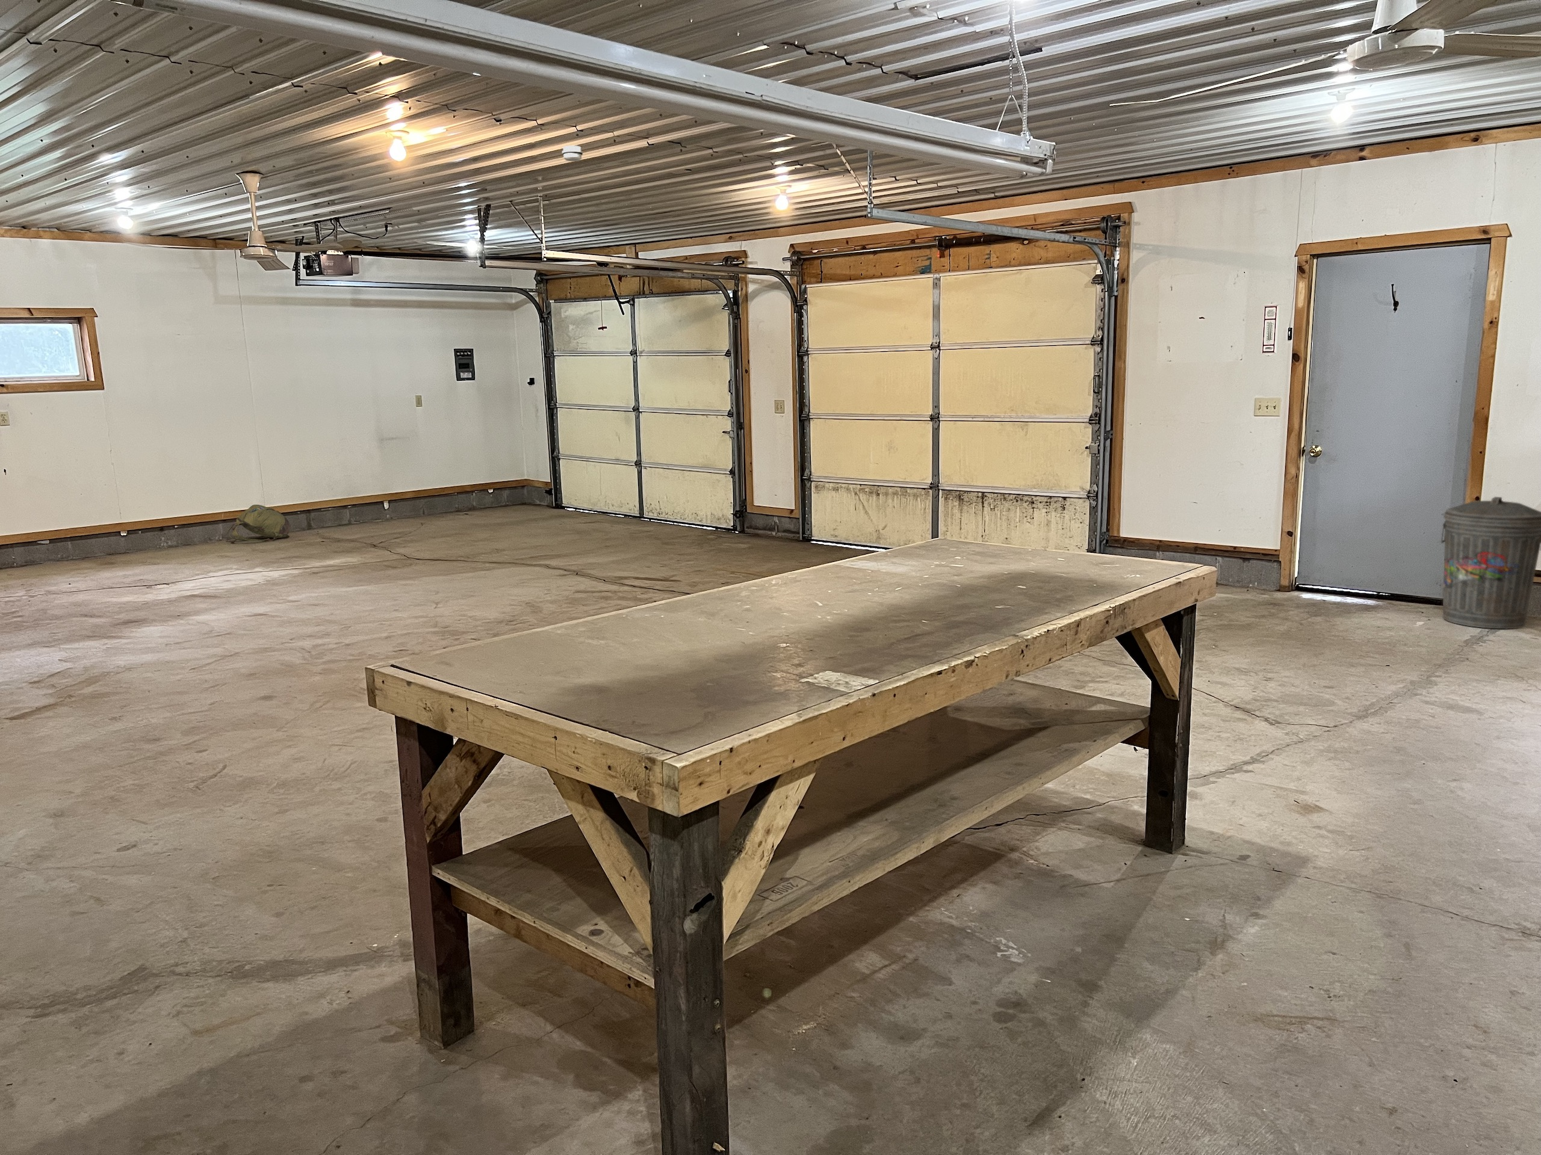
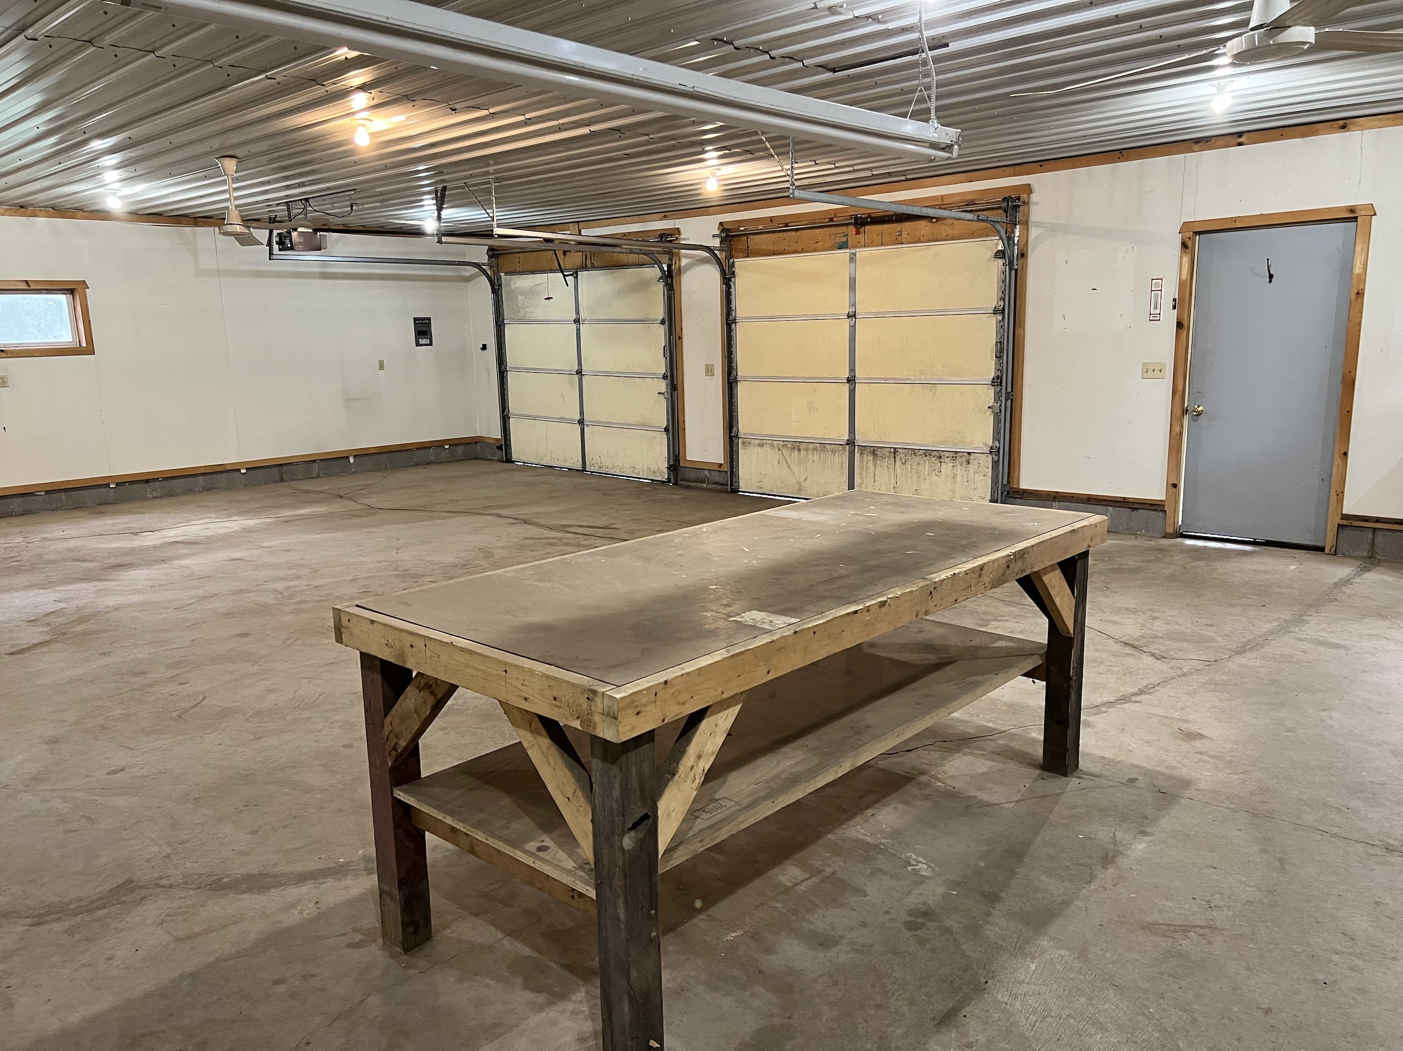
- backpack [227,505,291,542]
- trash can [1440,496,1541,630]
- smoke detector [562,144,584,161]
